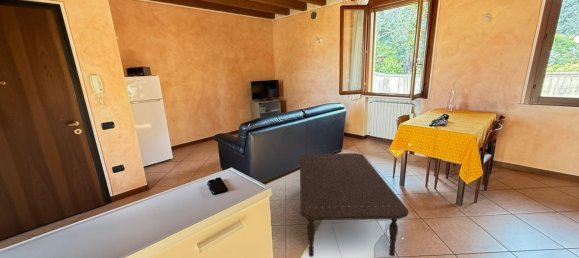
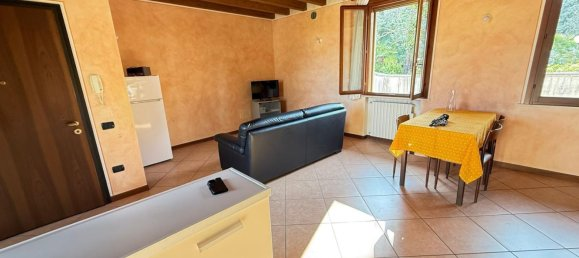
- coffee table [299,152,410,258]
